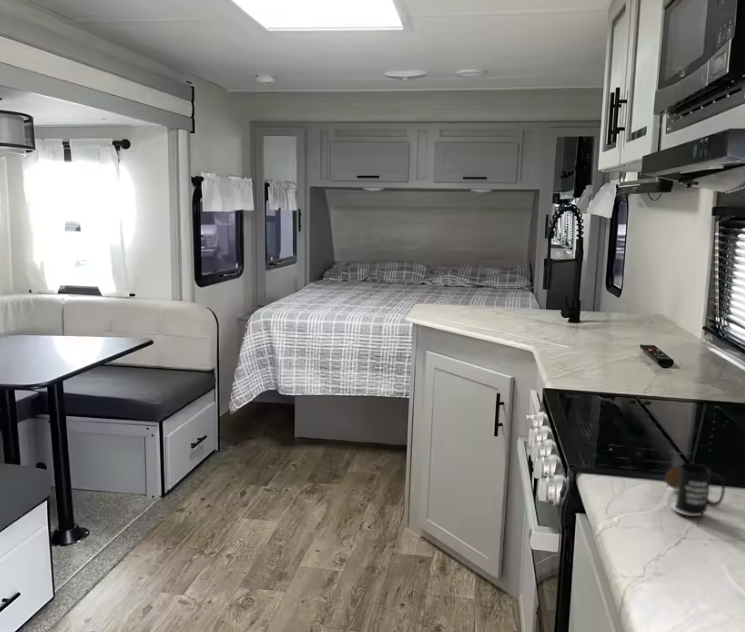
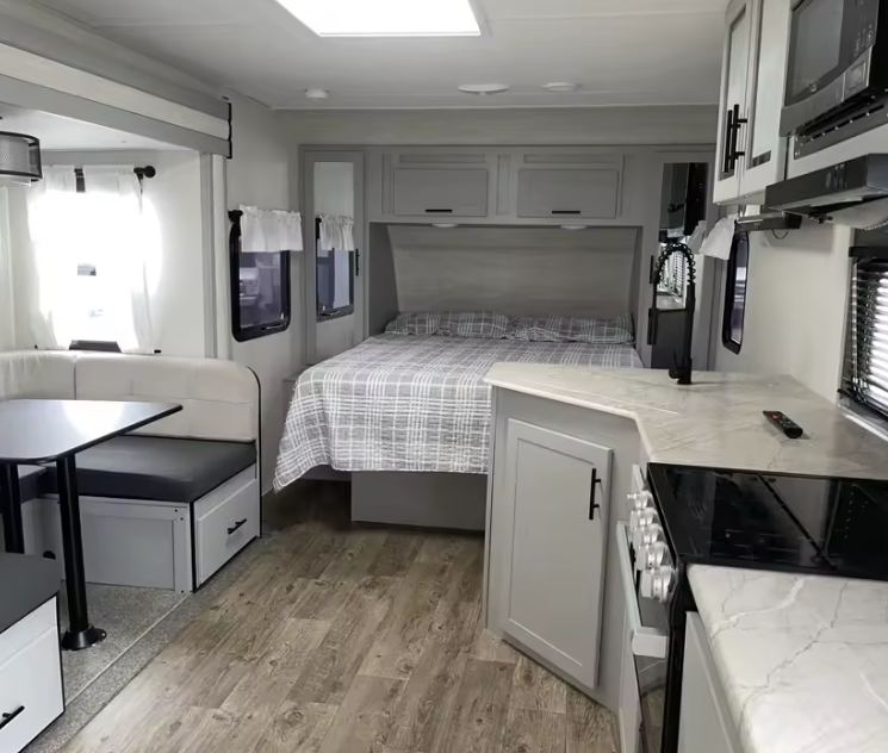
- mug [664,462,726,517]
